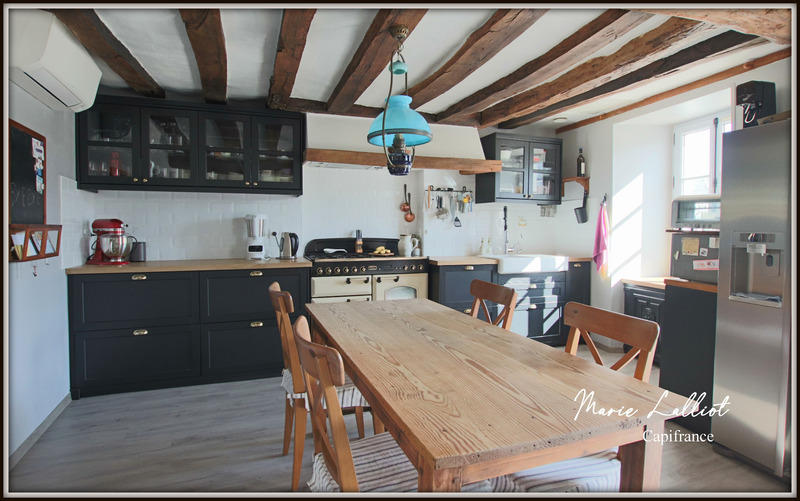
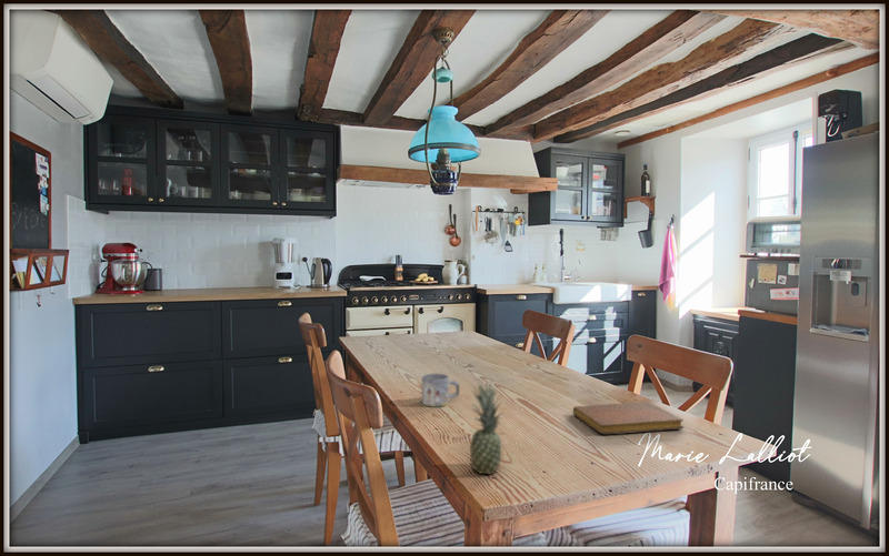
+ notebook [572,401,685,435]
+ fruit [469,378,506,475]
+ mug [420,373,461,408]
